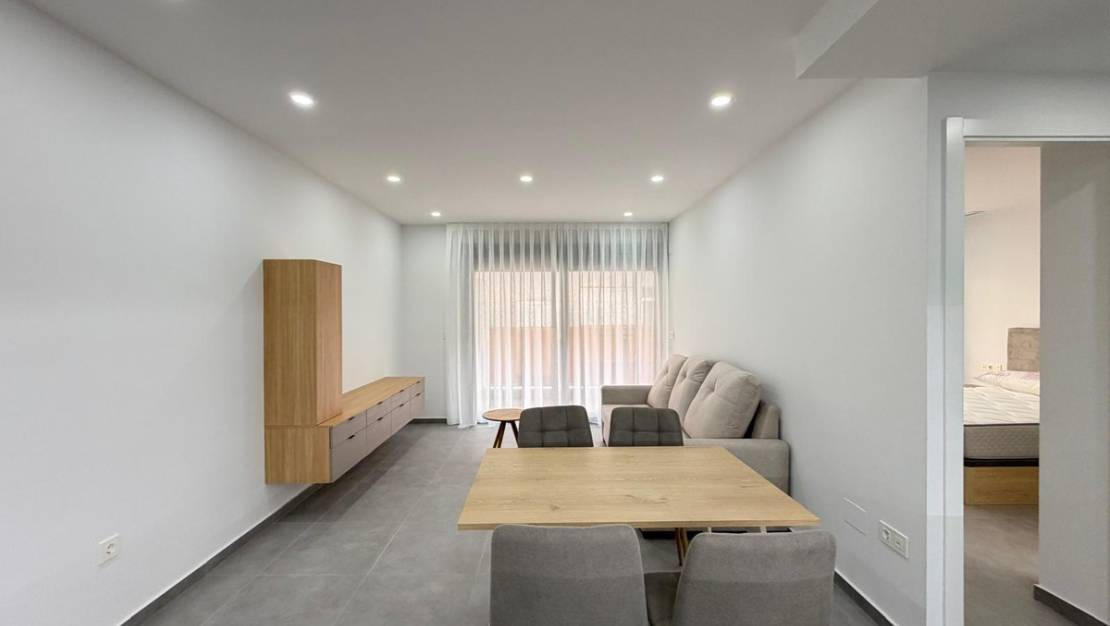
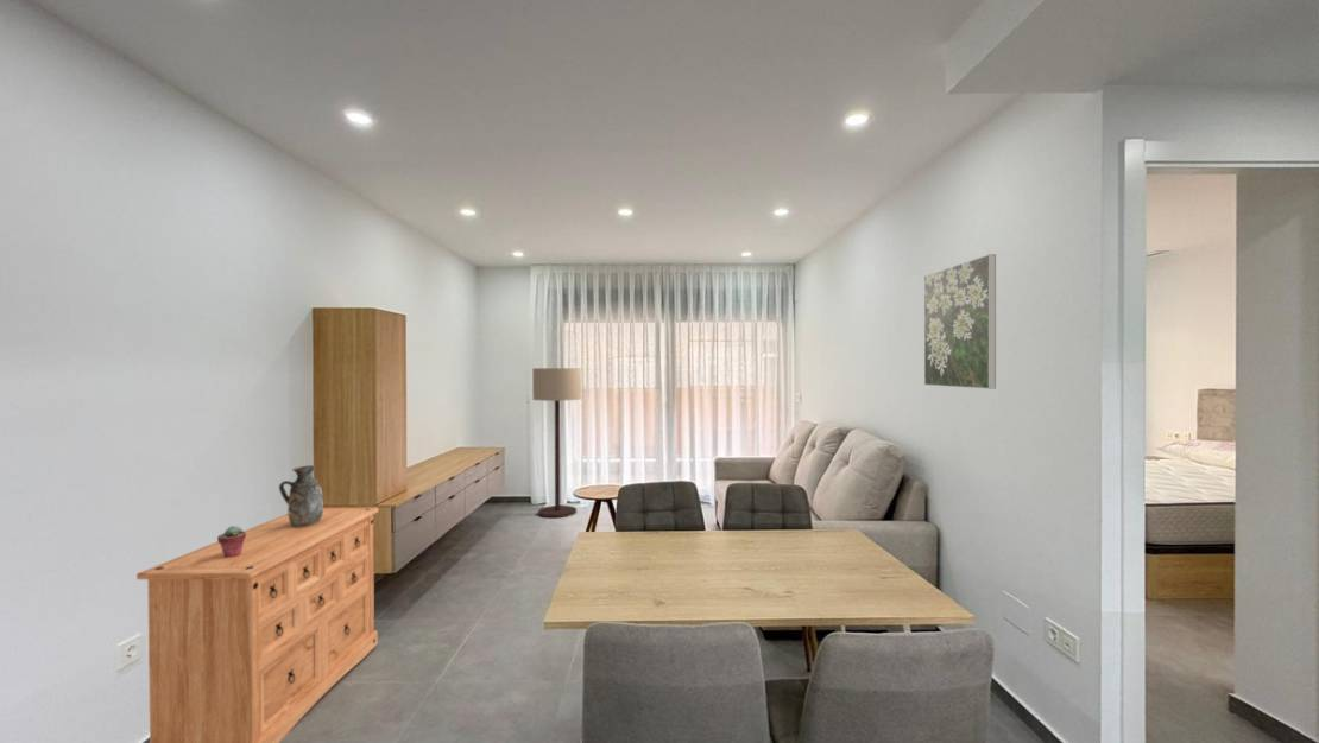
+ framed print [923,253,997,390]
+ decorative vase [278,464,324,527]
+ floor lamp [531,367,582,519]
+ potted succulent [216,525,246,558]
+ dresser [135,507,380,743]
